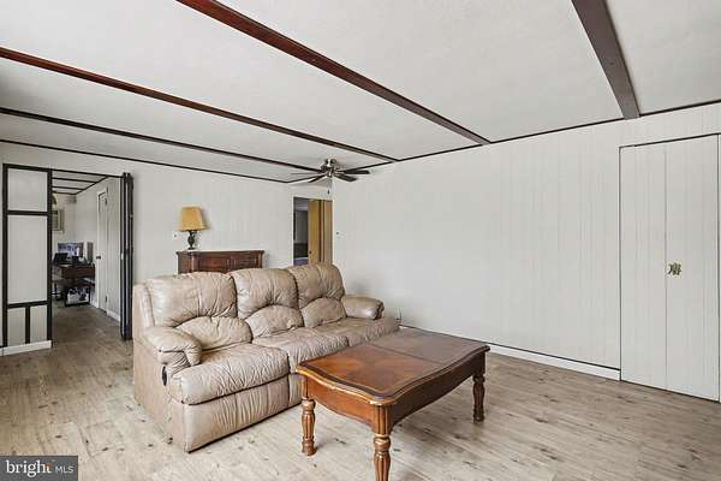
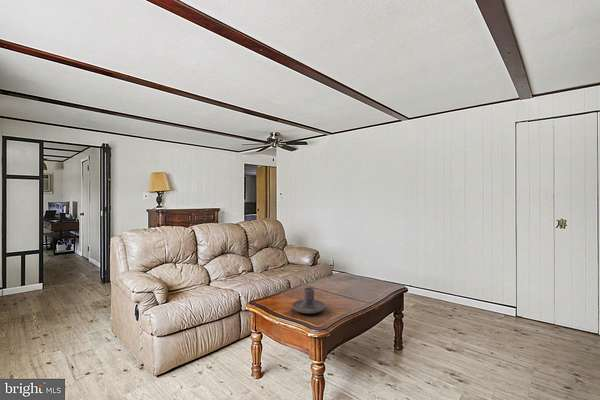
+ candle holder [291,286,326,315]
